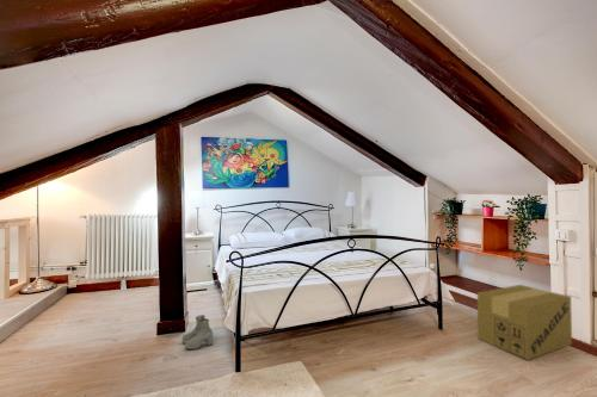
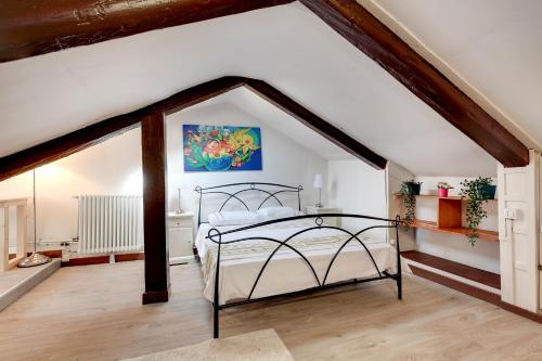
- cardboard box [476,284,573,361]
- boots [180,314,214,351]
